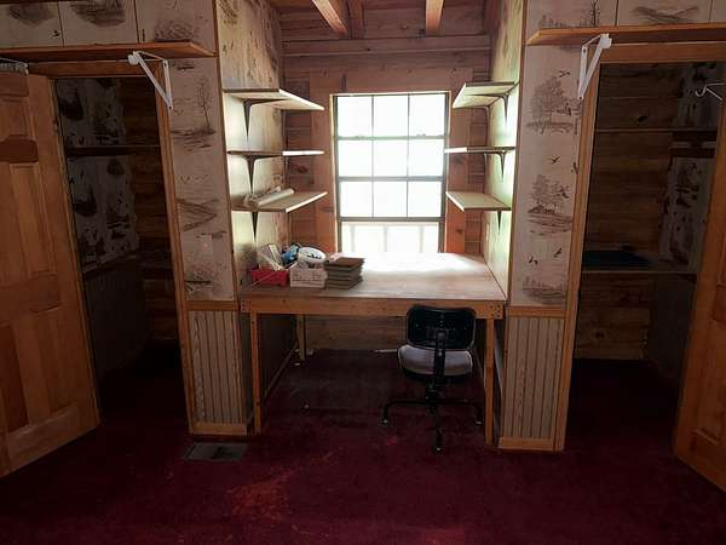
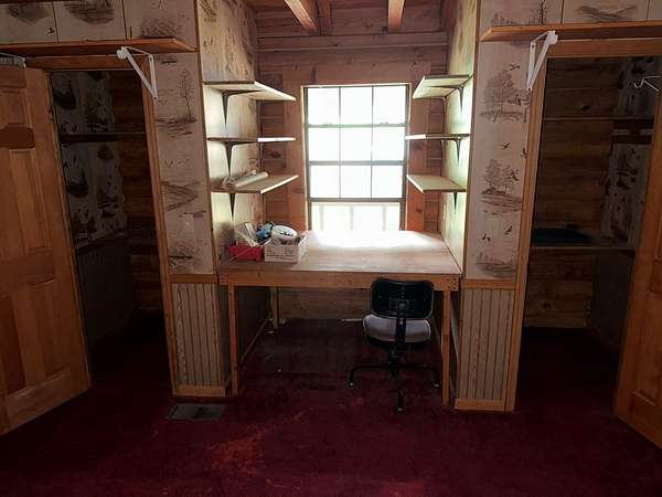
- book stack [322,256,367,291]
